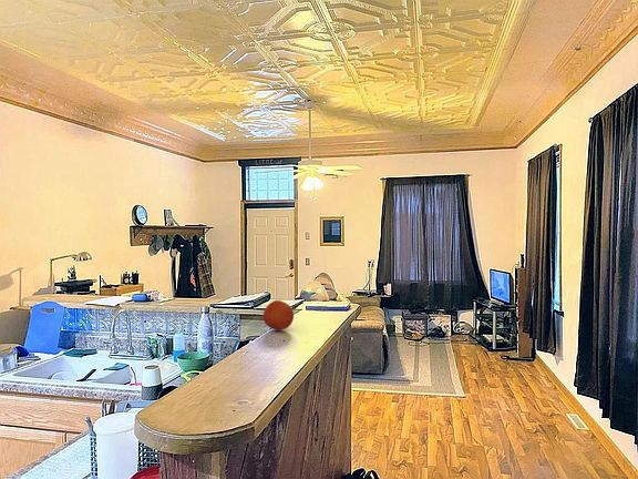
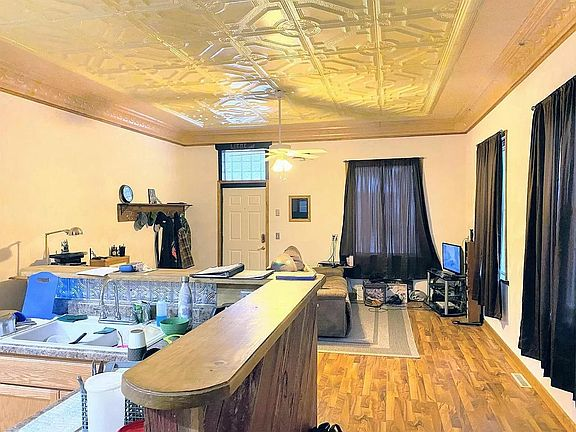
- fruit [263,299,295,332]
